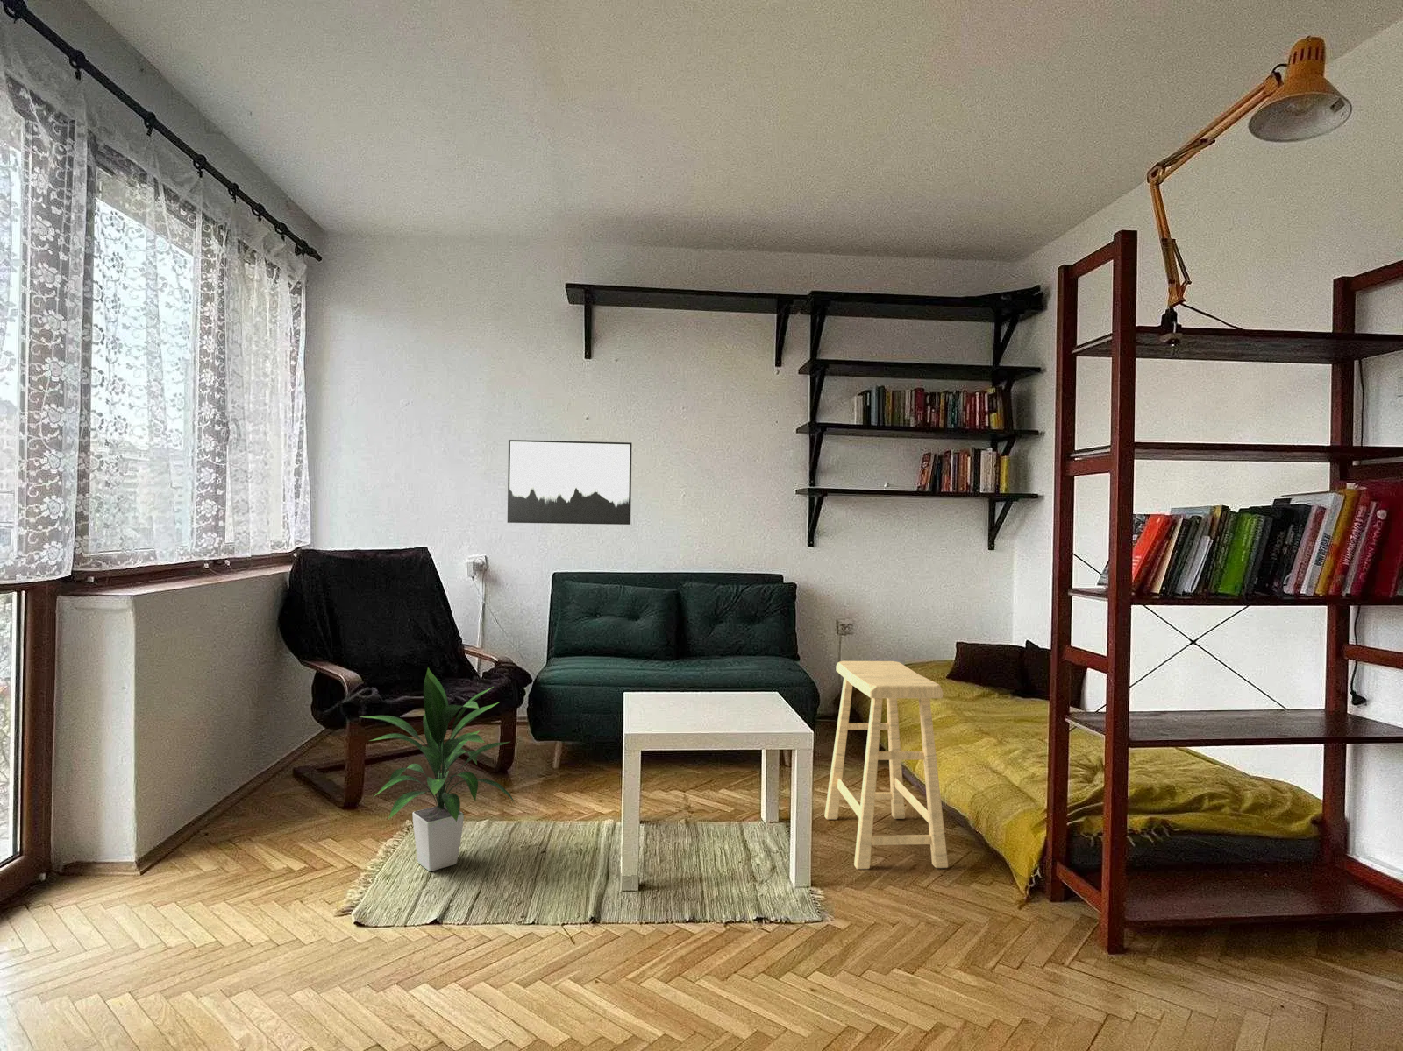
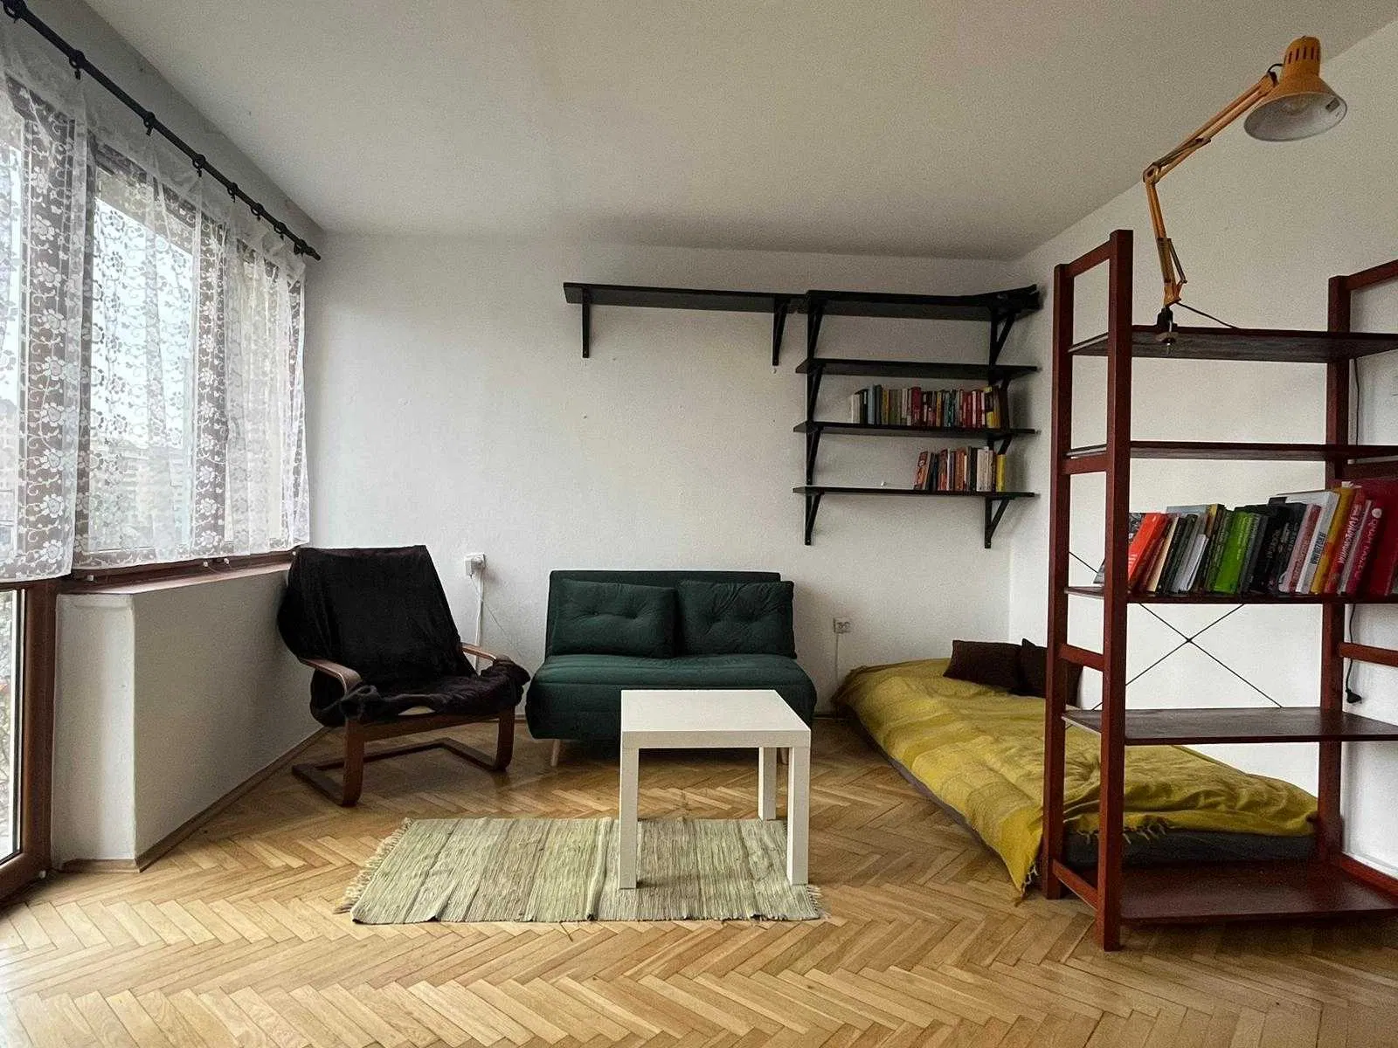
- indoor plant [359,667,517,872]
- stool [823,660,949,870]
- wall art [507,438,633,526]
